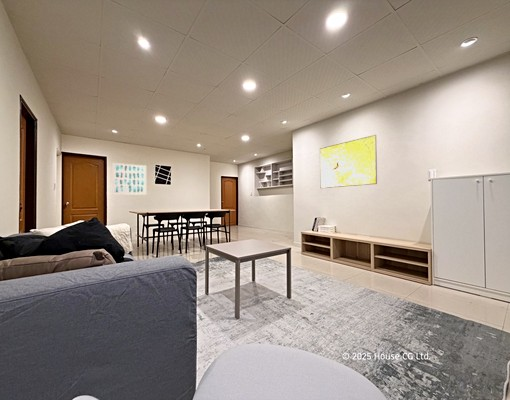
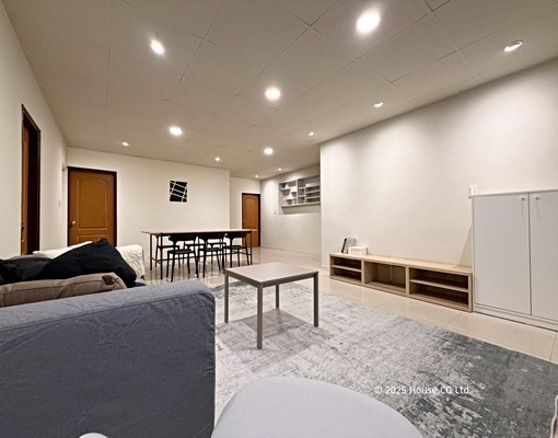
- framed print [319,134,378,189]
- wall art [111,162,147,196]
